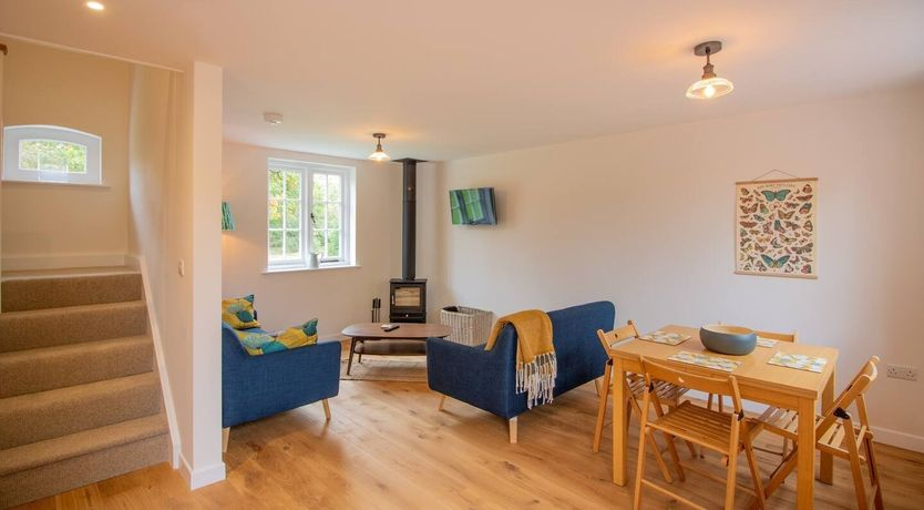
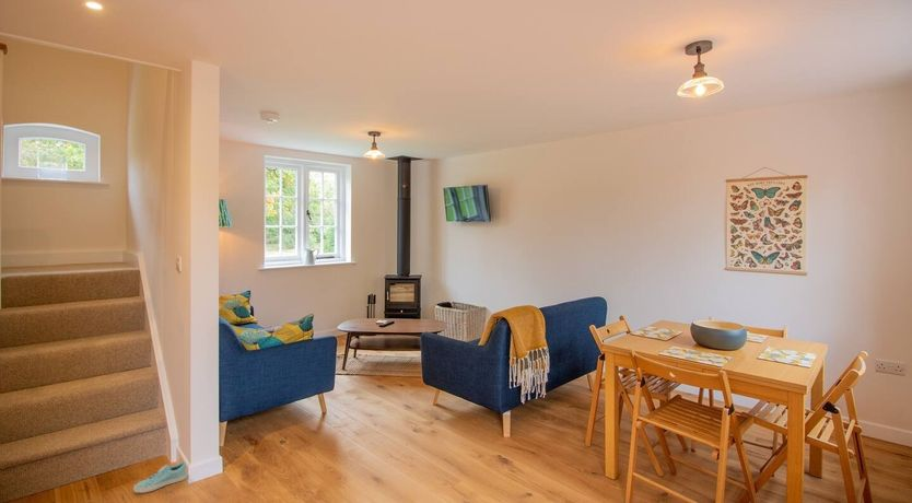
+ sneaker [132,460,189,493]
